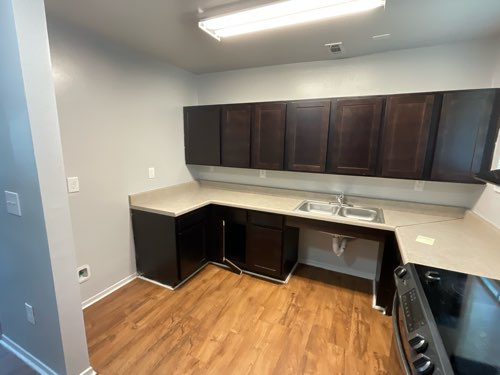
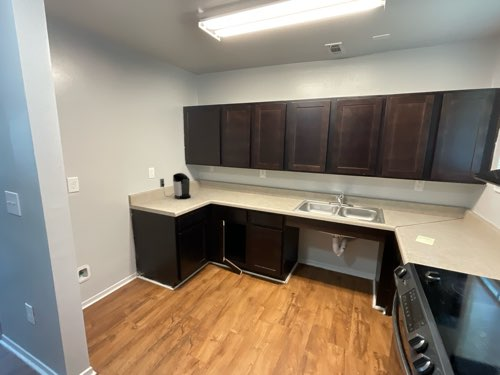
+ coffee maker [159,172,192,200]
